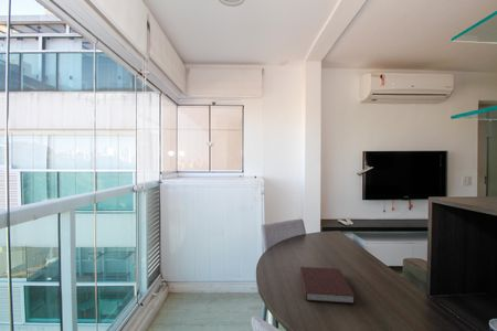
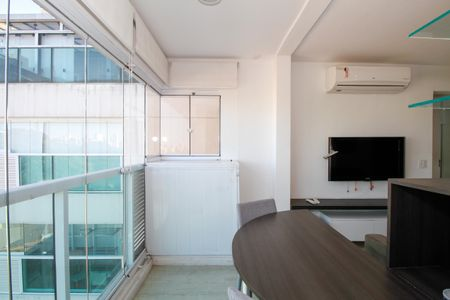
- notebook [299,266,356,305]
